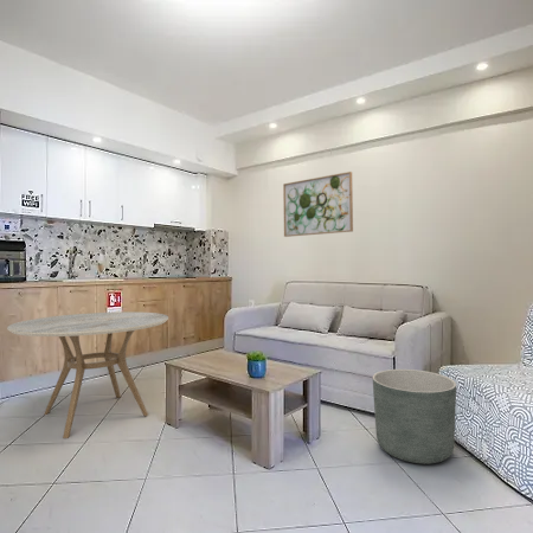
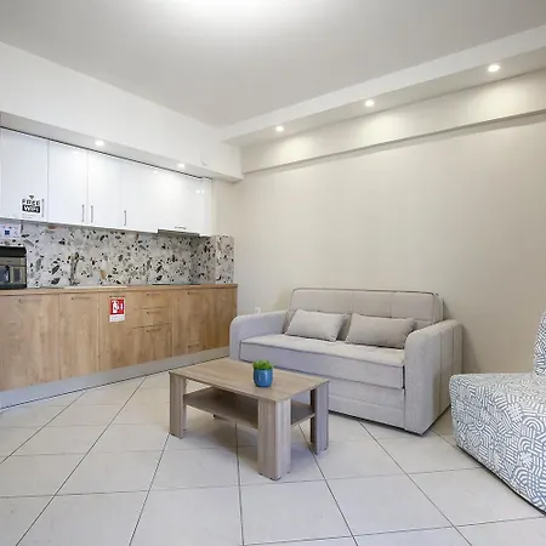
- dining table [6,312,169,439]
- planter [372,368,457,465]
- wall art [282,171,354,238]
